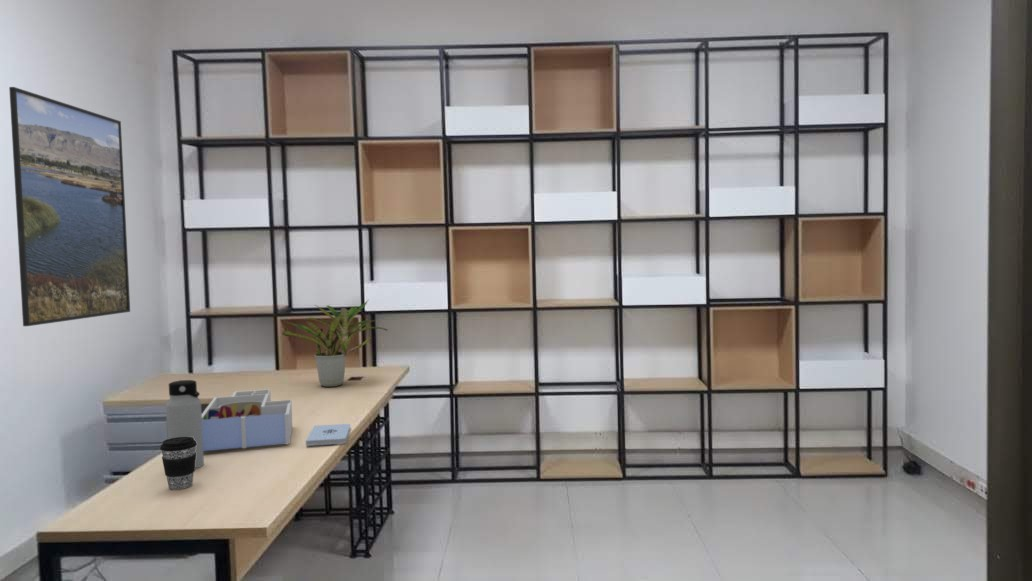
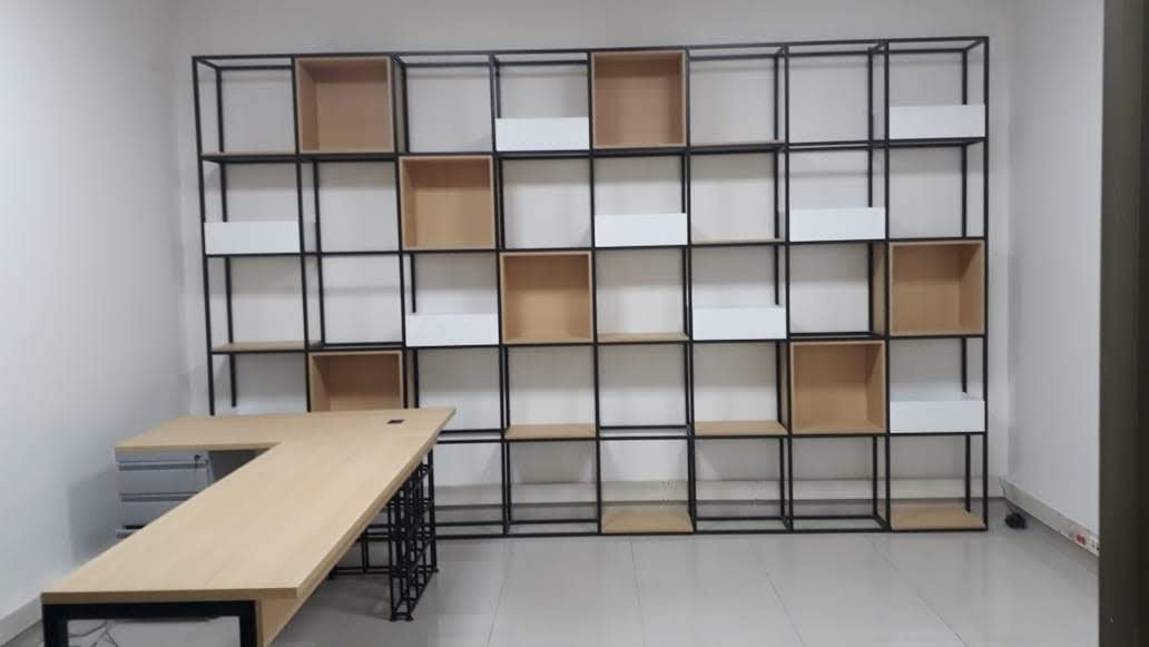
- desk organizer [202,388,293,453]
- potted plant [281,298,389,388]
- water bottle [165,379,205,469]
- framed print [8,86,131,327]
- coffee cup [159,437,197,490]
- notepad [305,423,352,447]
